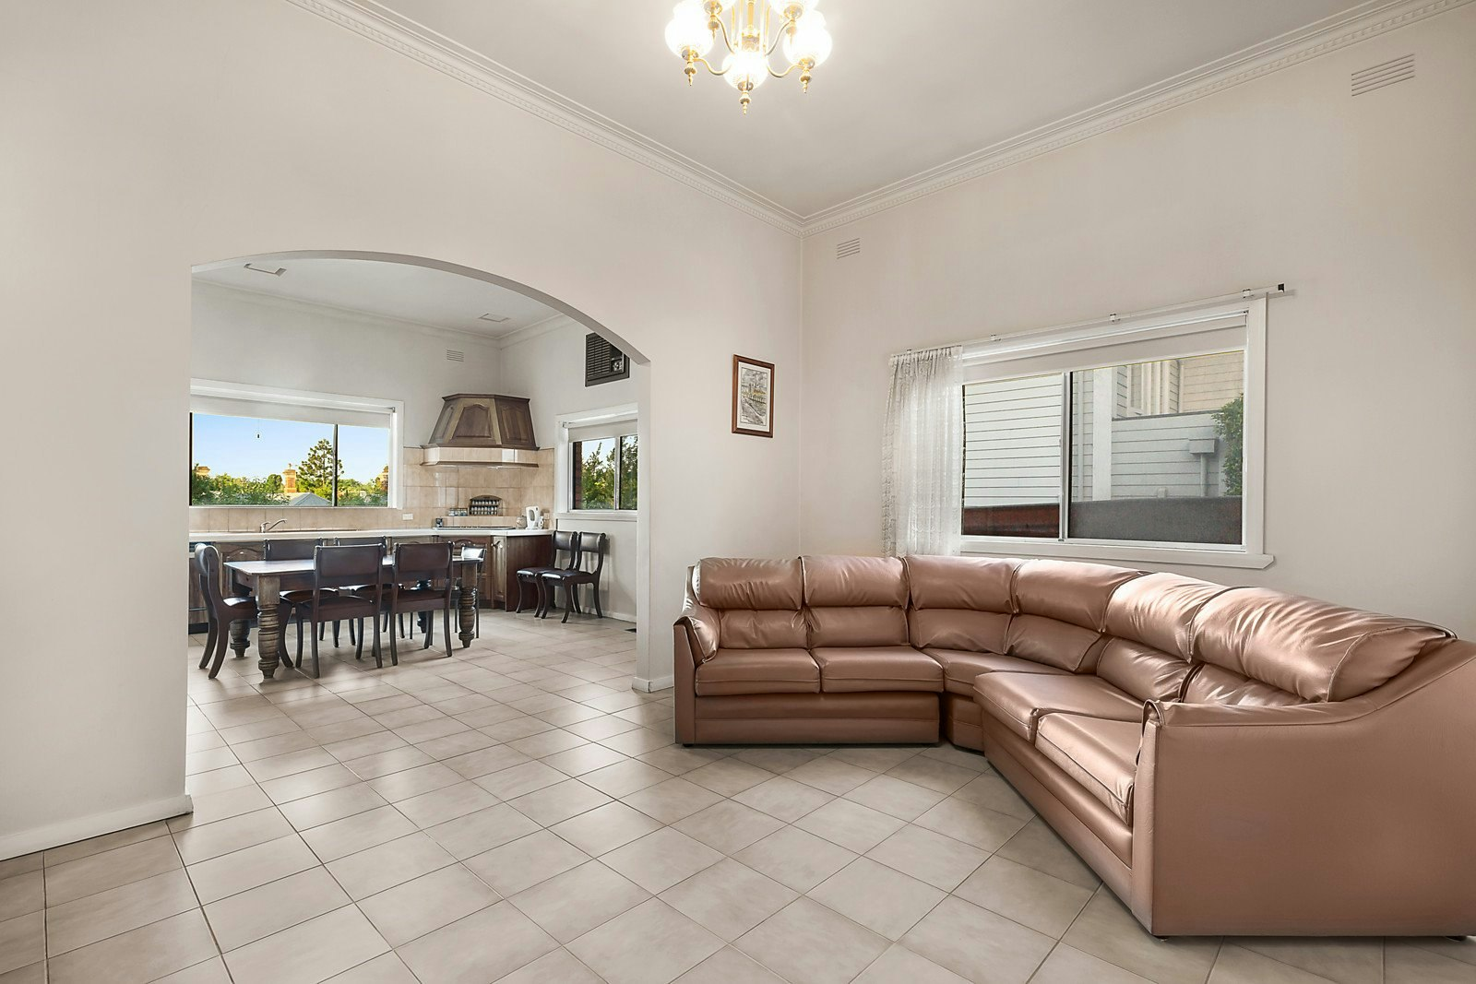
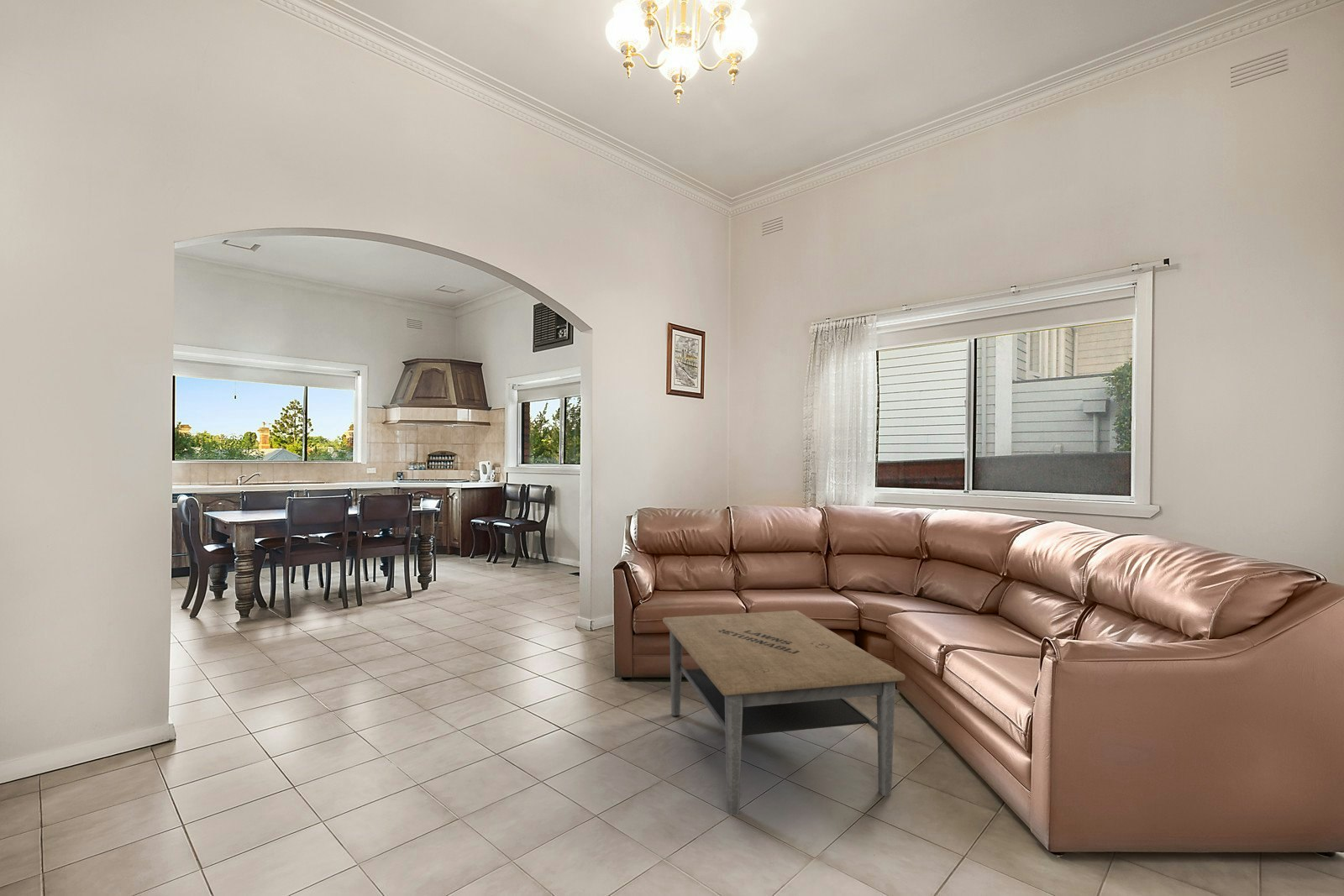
+ coffee table [662,610,906,816]
